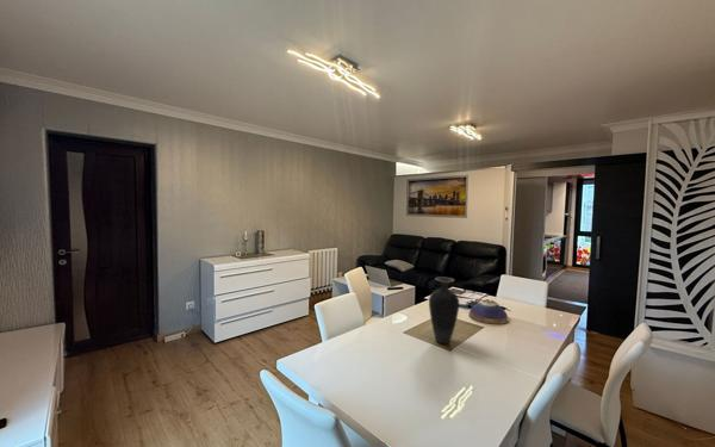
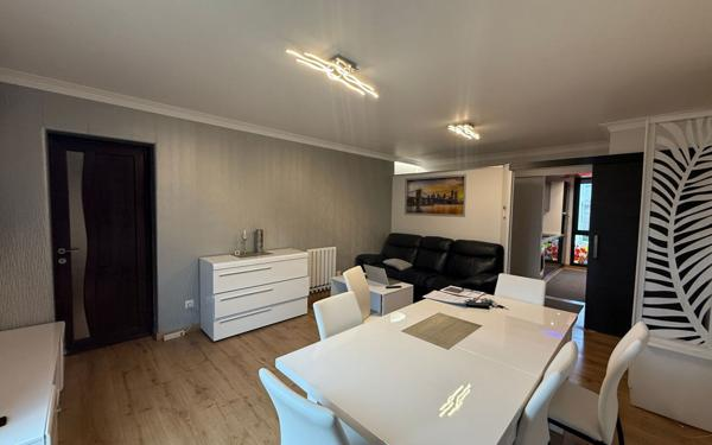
- decorative bowl [468,300,509,325]
- vase [428,275,460,344]
